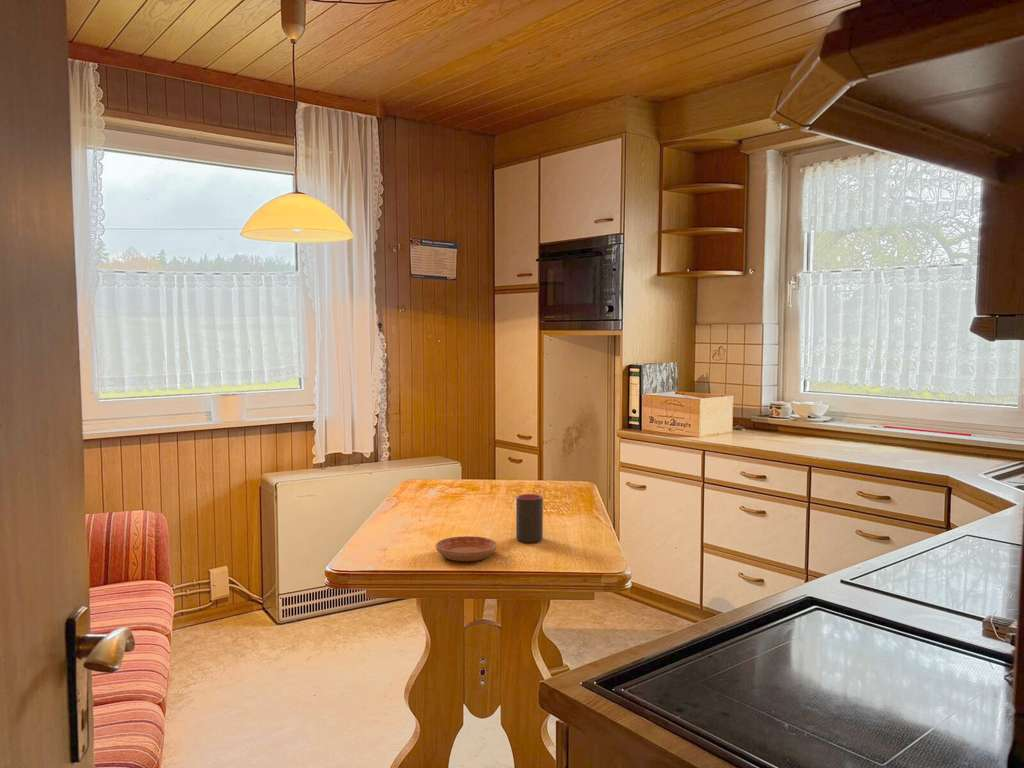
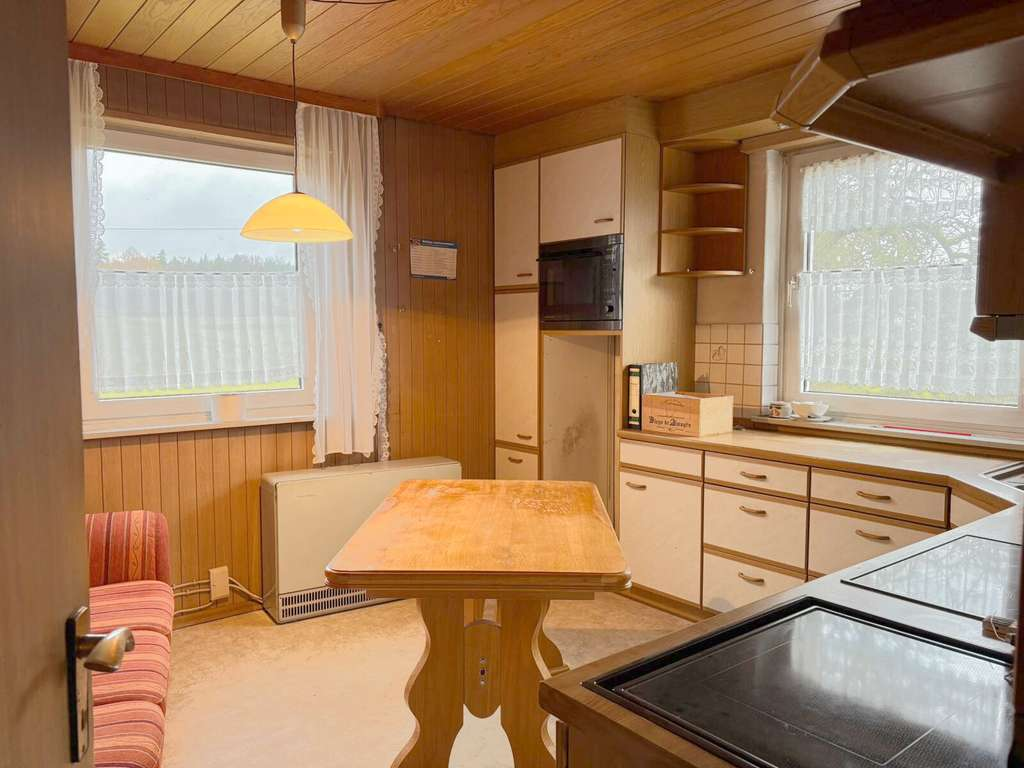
- saucer [435,535,498,562]
- cup [515,493,544,543]
